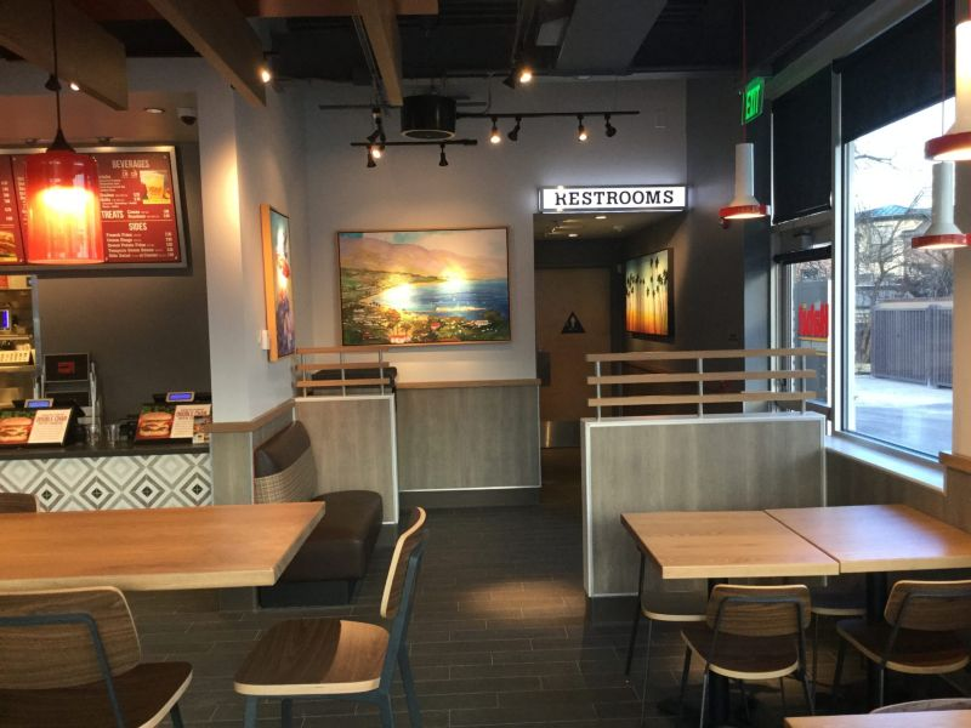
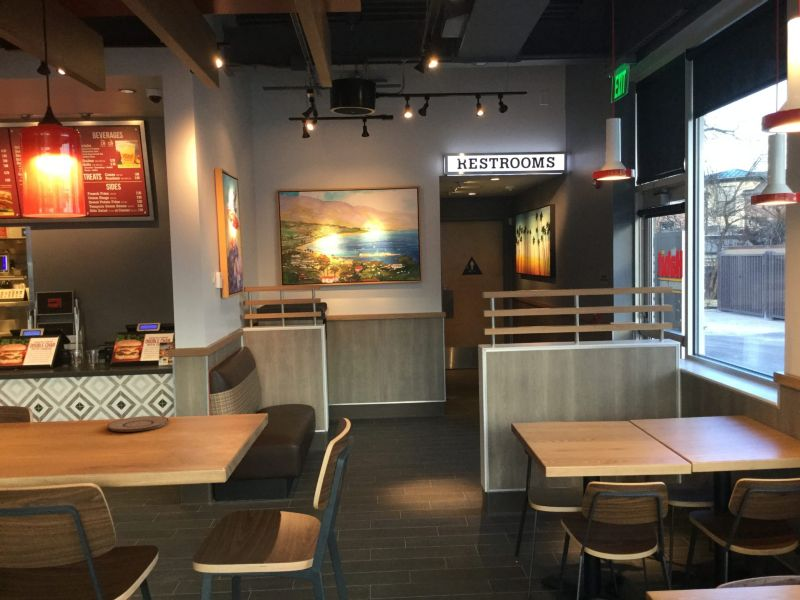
+ plate [106,415,170,433]
